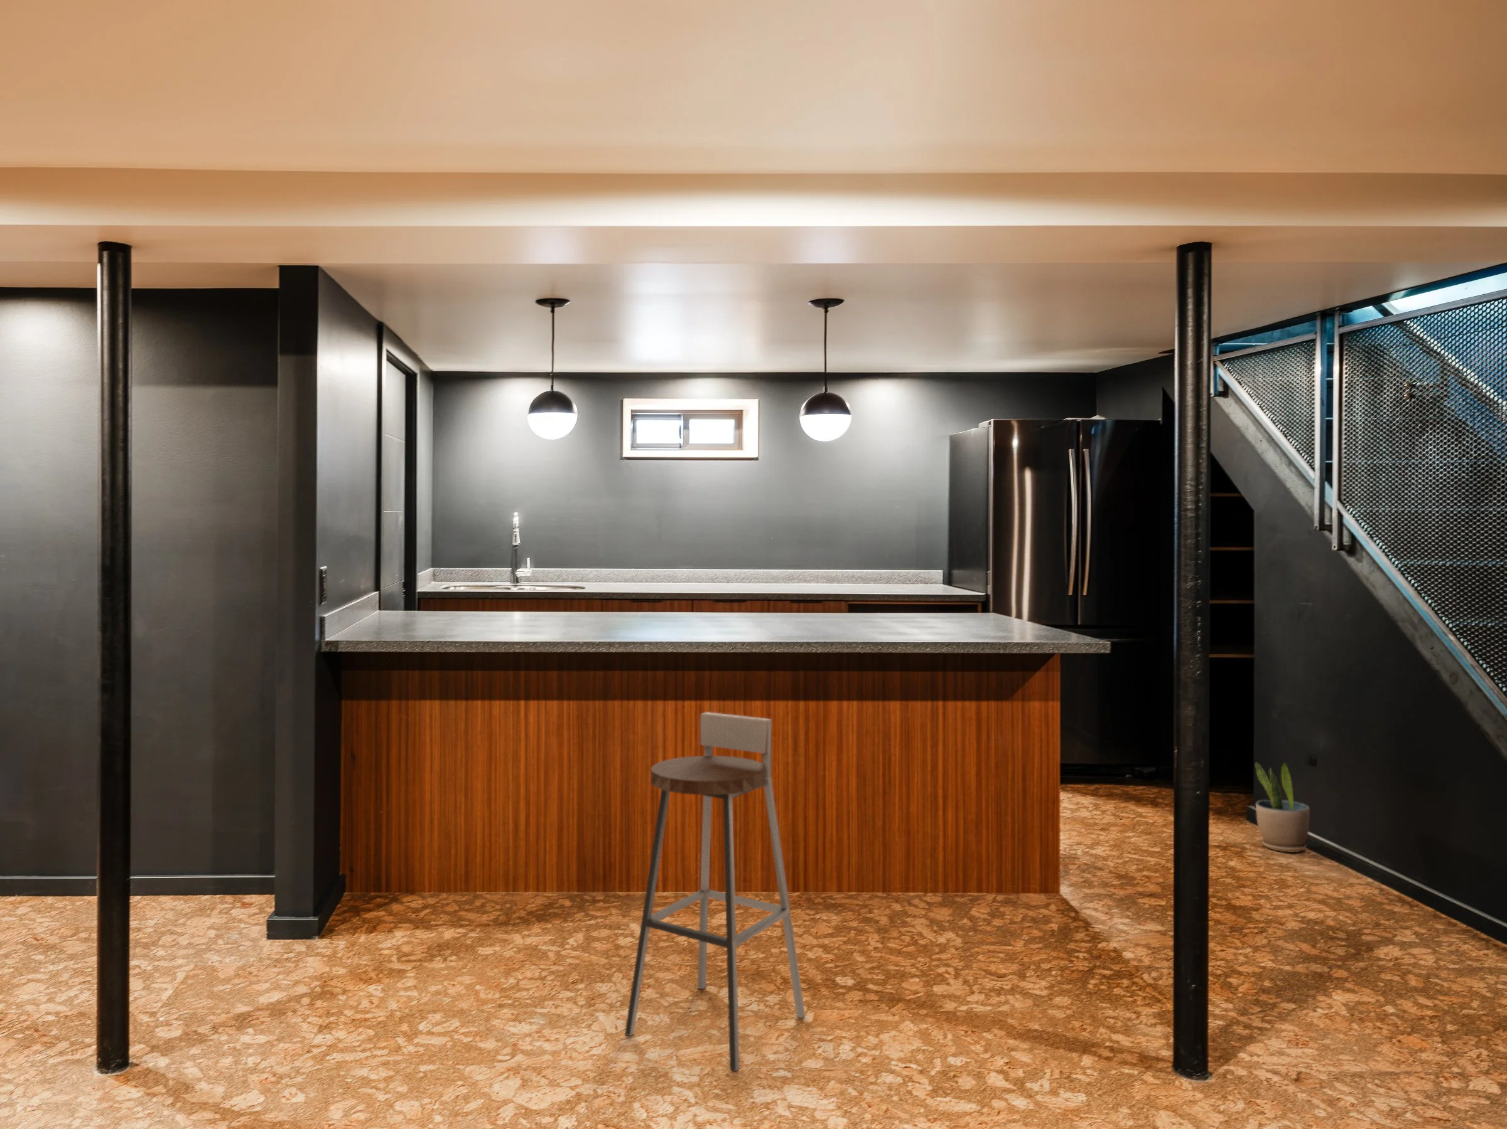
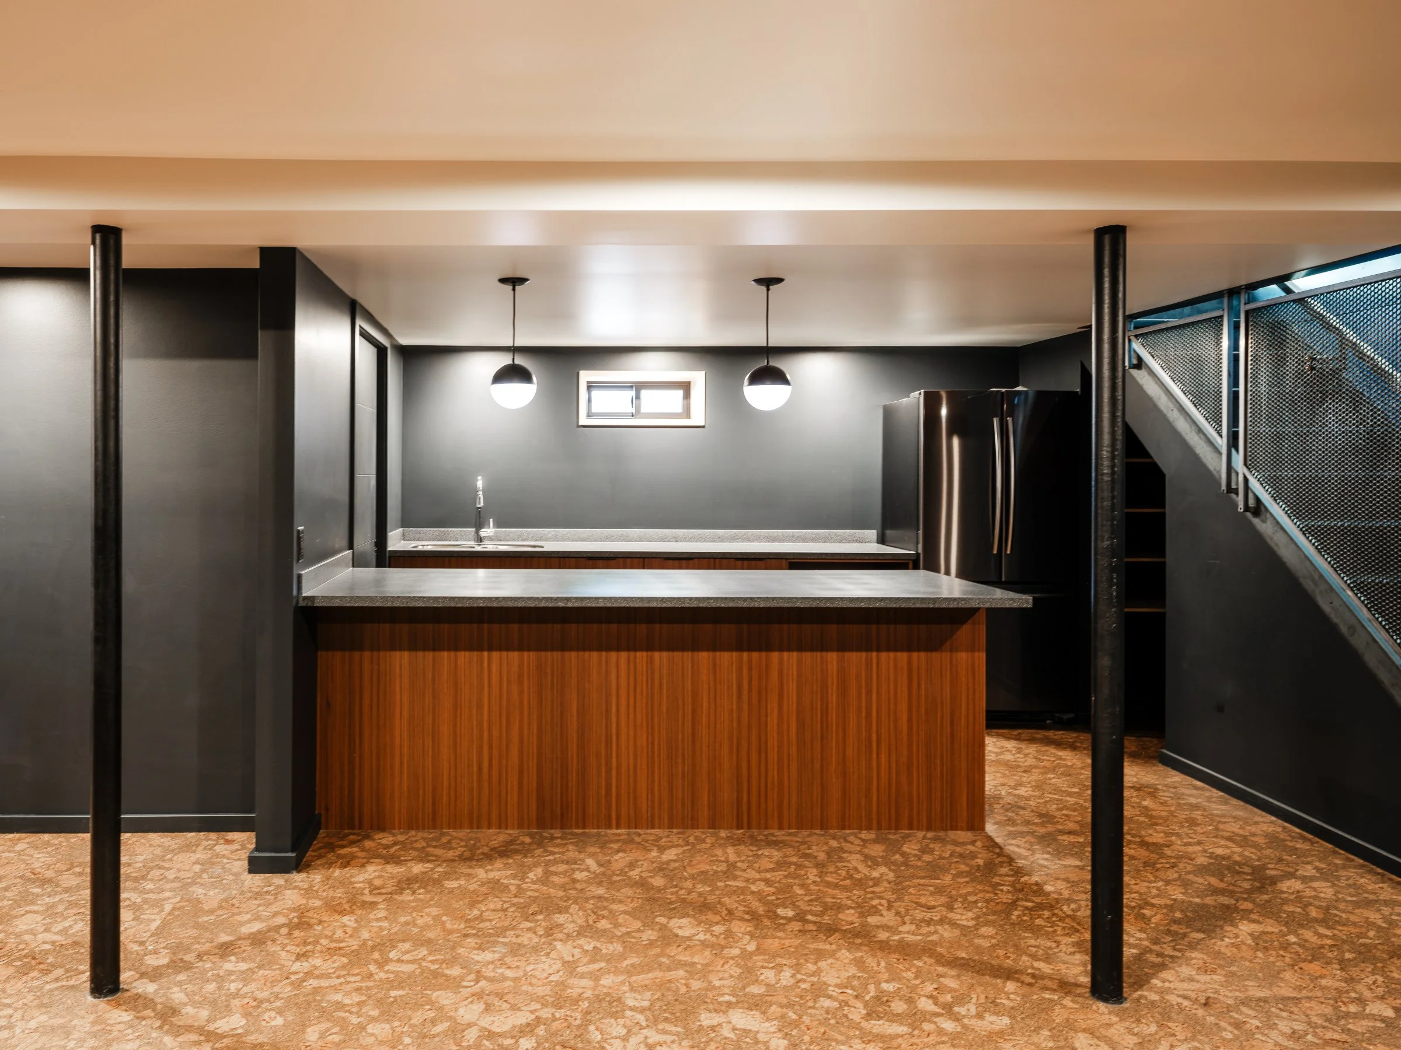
- bar stool [624,712,806,1072]
- potted plant [1255,763,1310,853]
